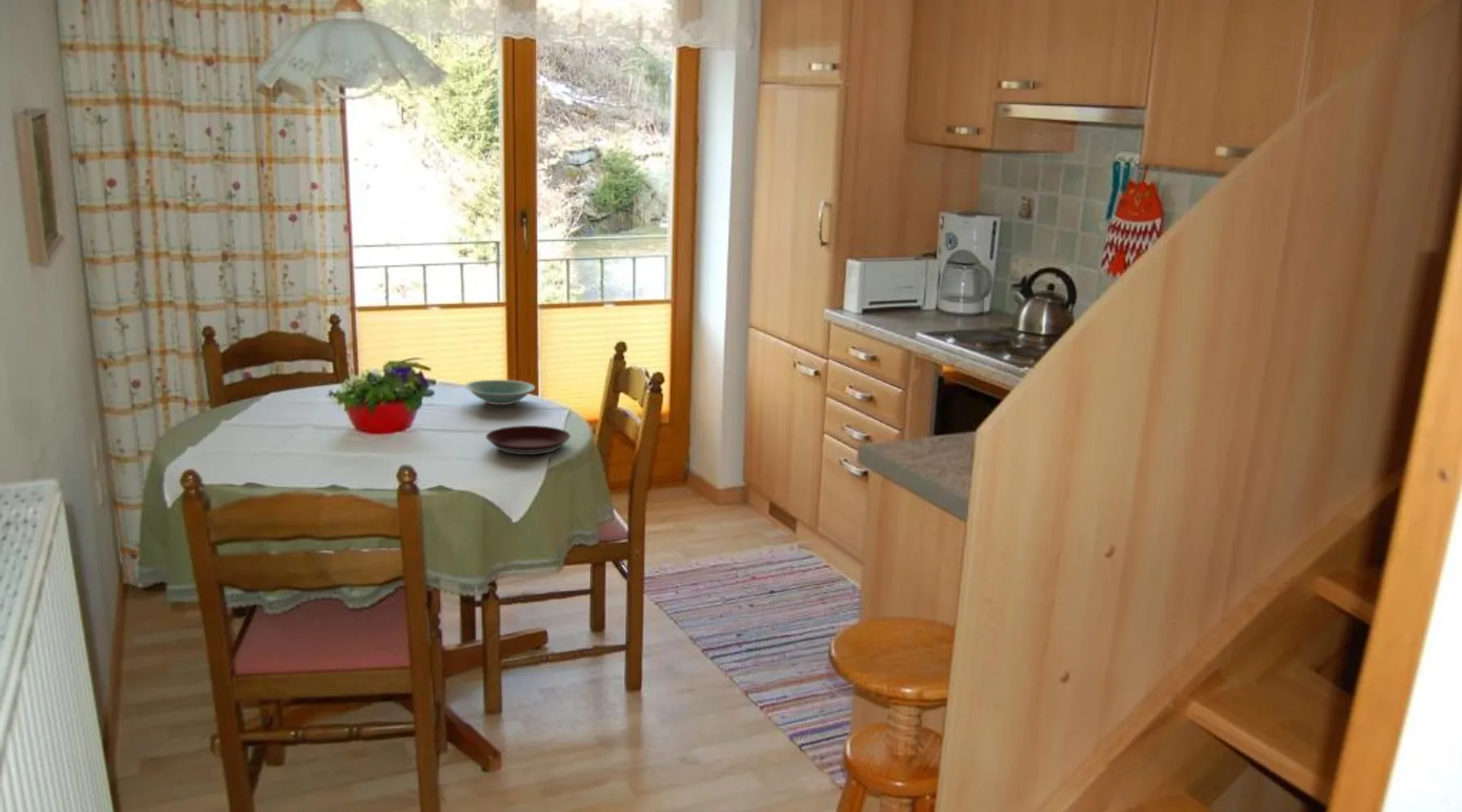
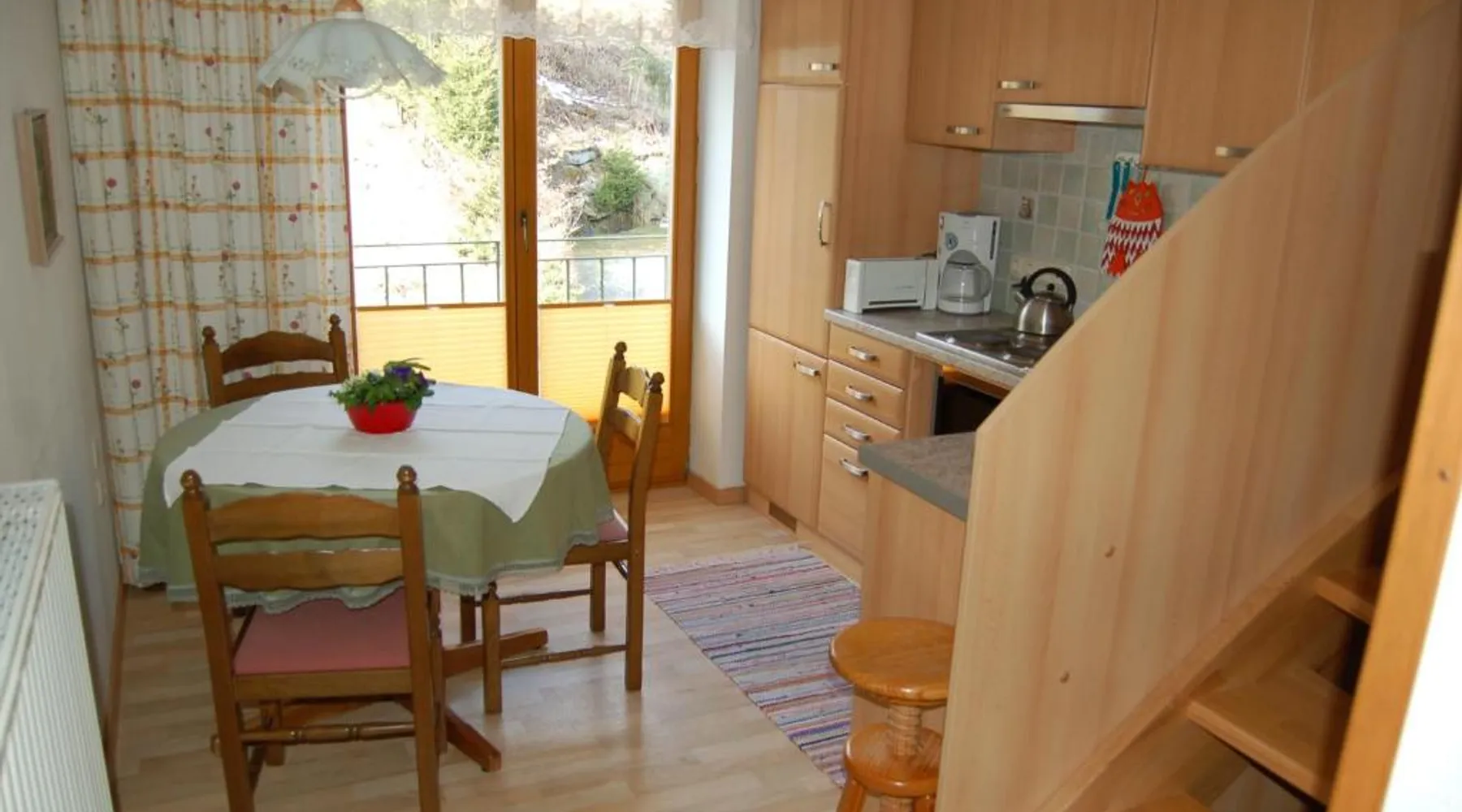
- bowl [464,379,536,405]
- plate [485,425,571,456]
